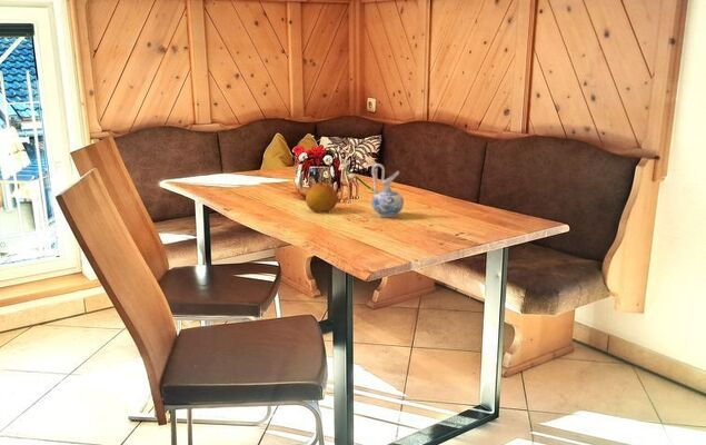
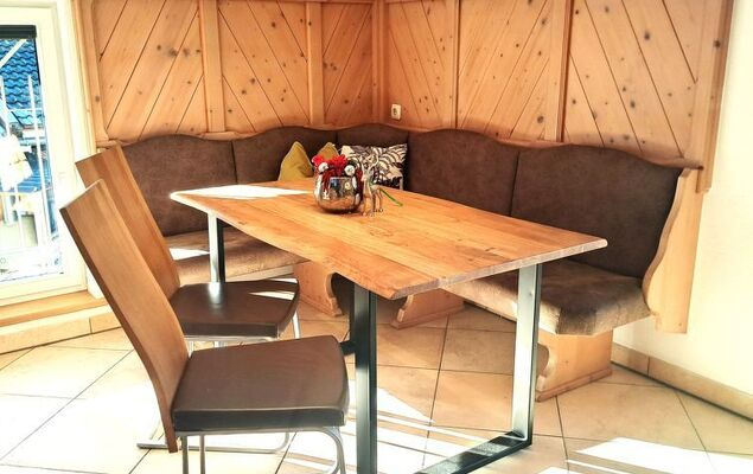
- fruit [305,181,339,212]
- ceramic pitcher [370,162,405,218]
